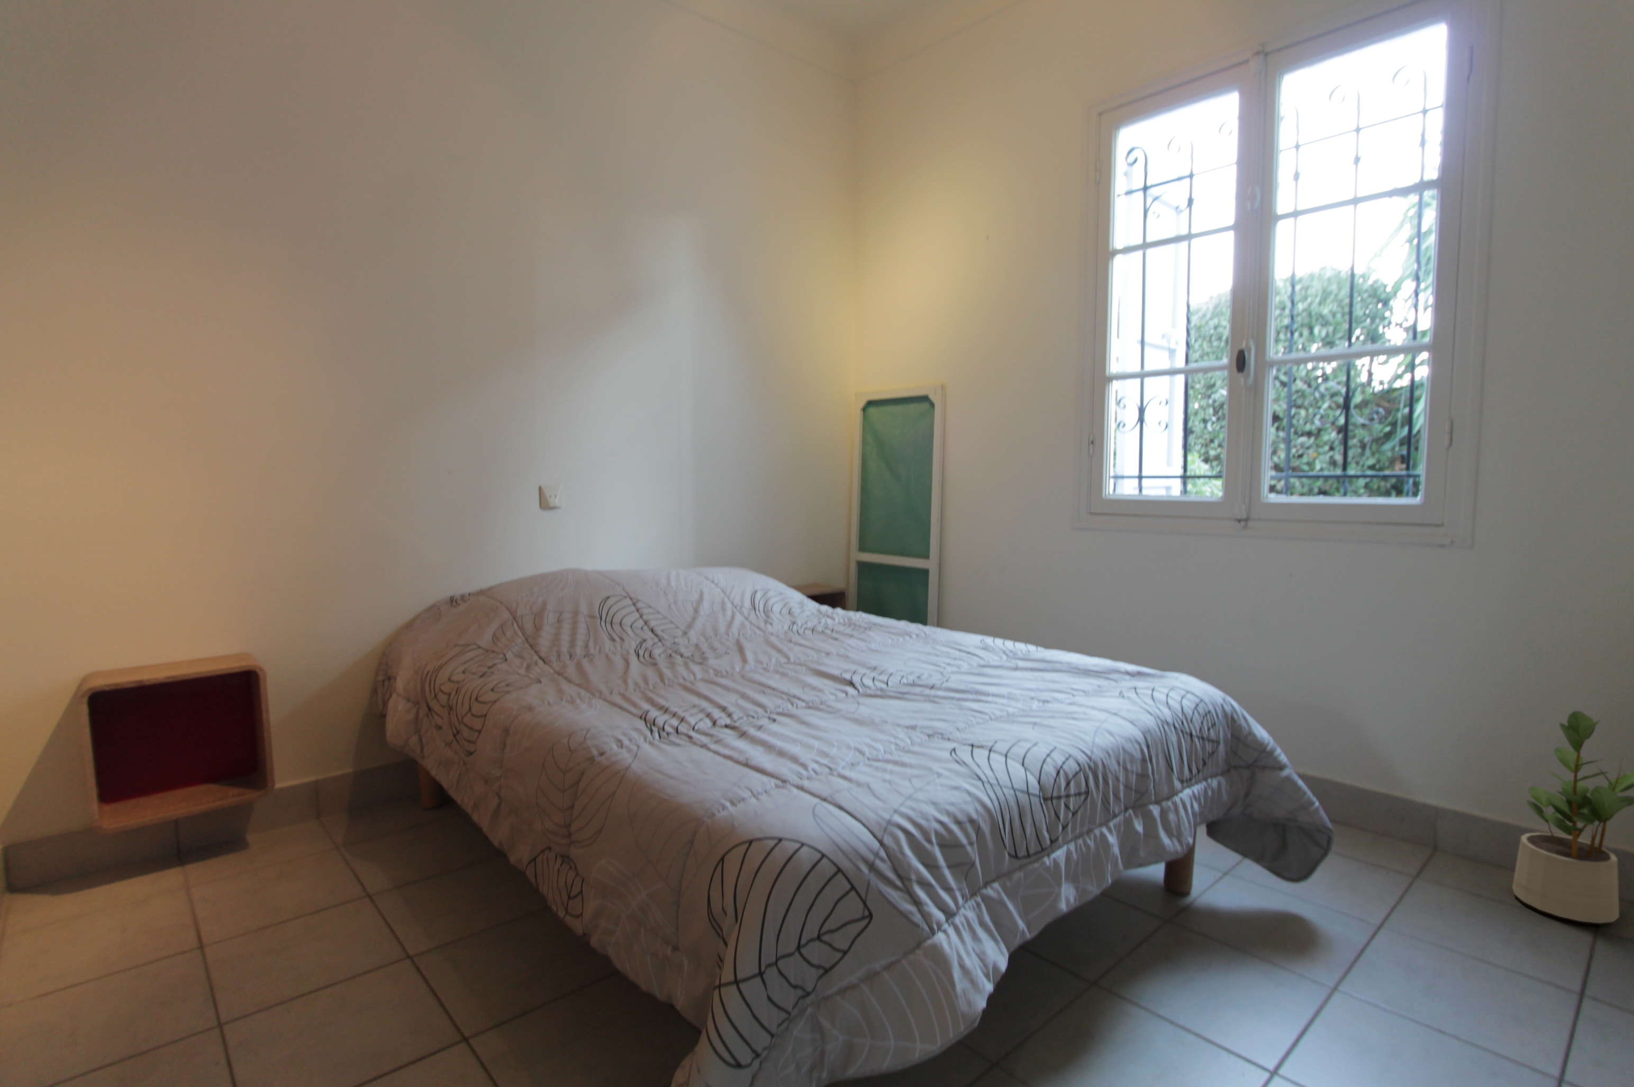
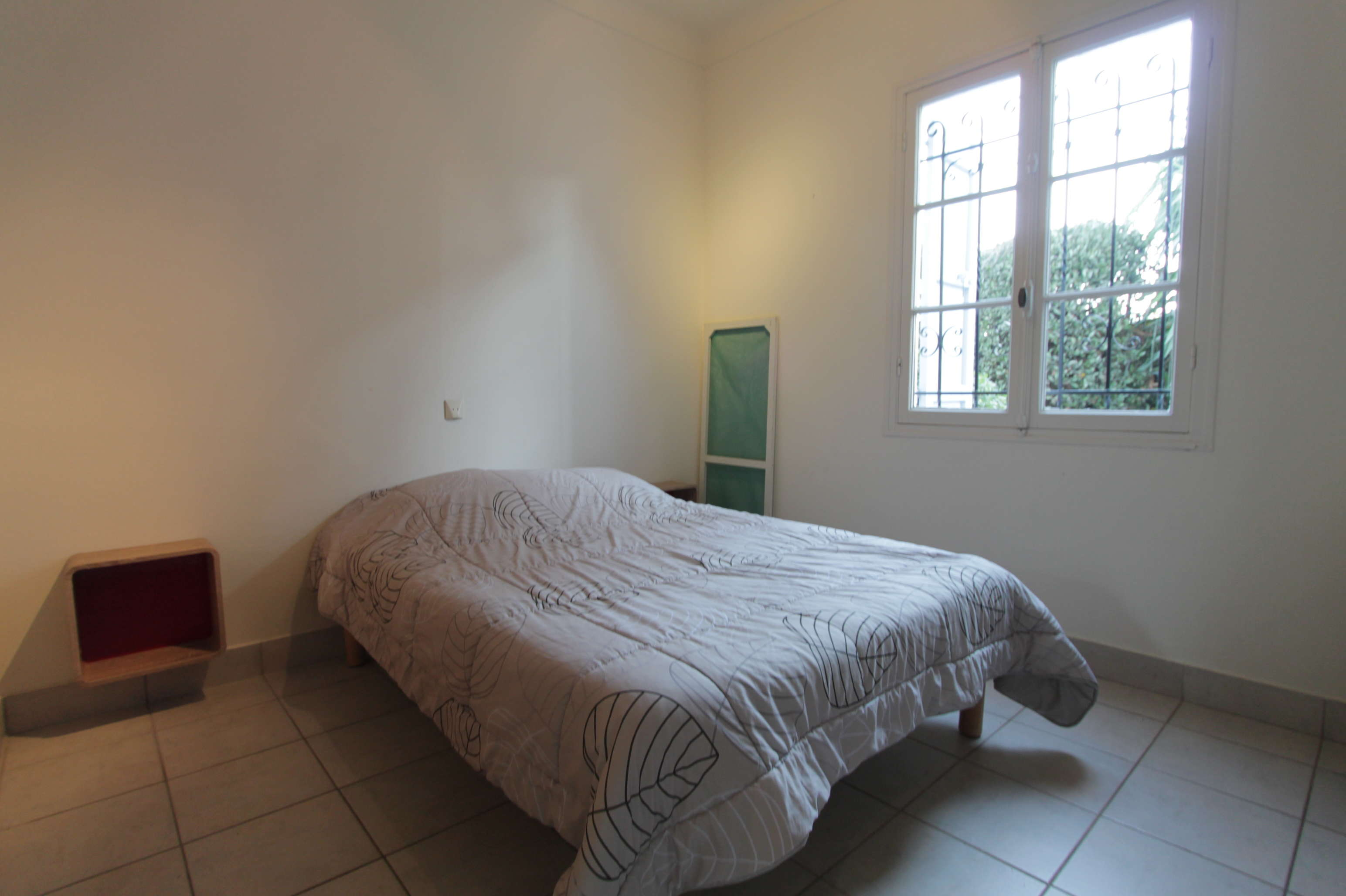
- potted plant [1511,711,1634,924]
